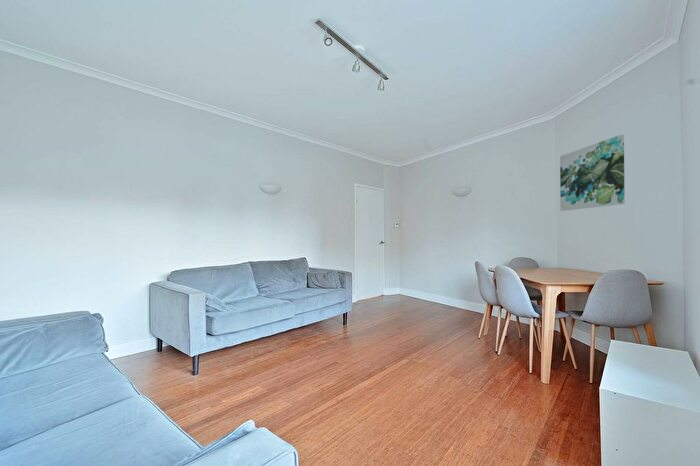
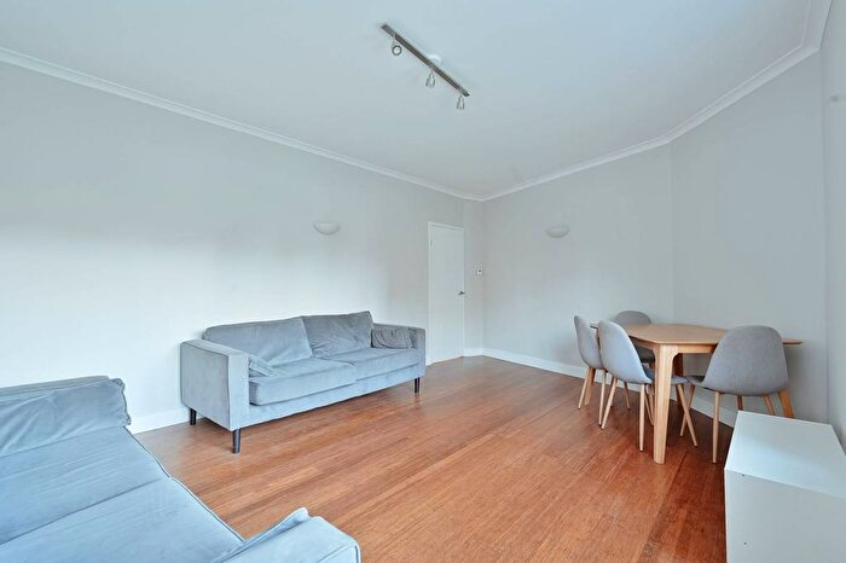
- wall art [559,134,626,212]
